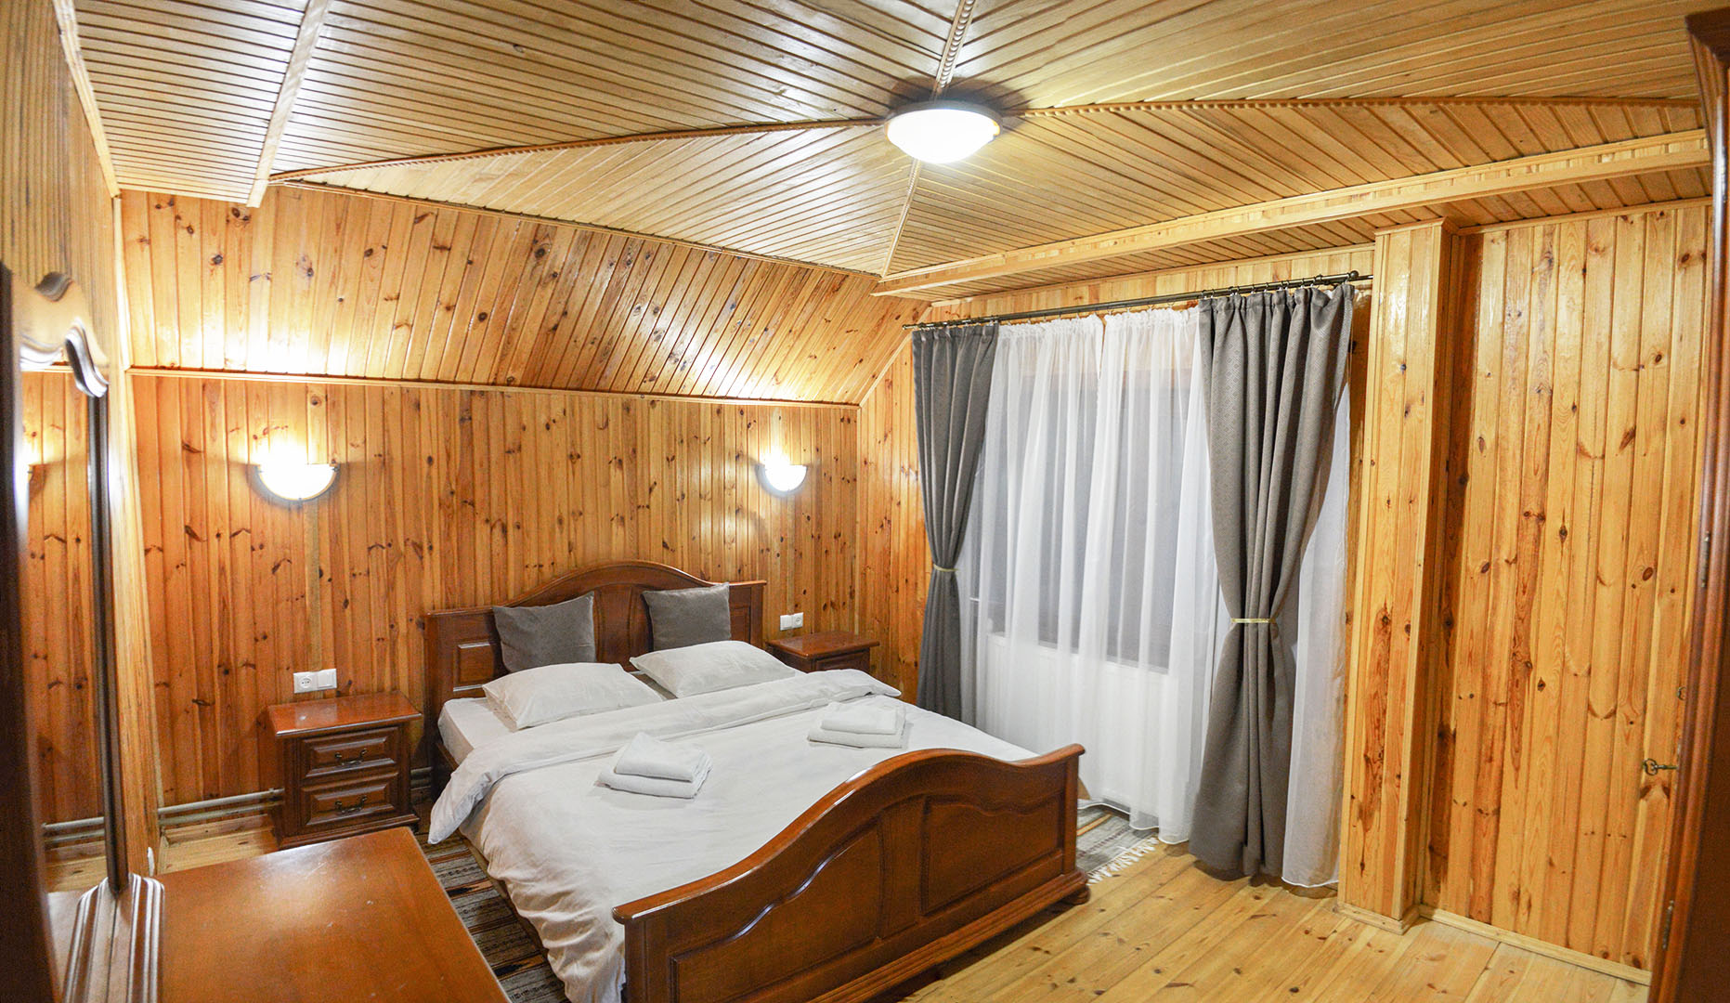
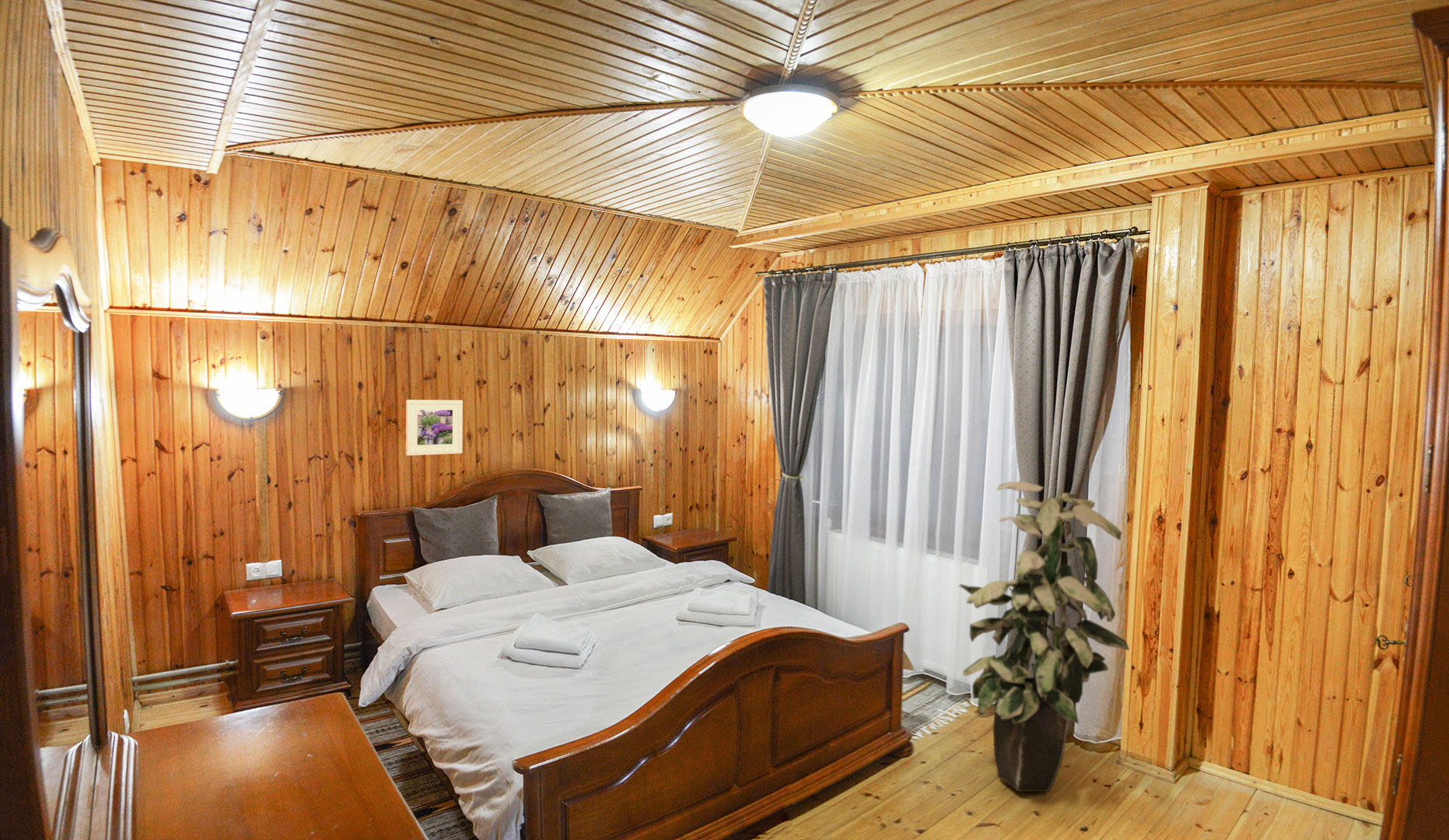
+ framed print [405,399,464,457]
+ indoor plant [958,481,1130,793]
